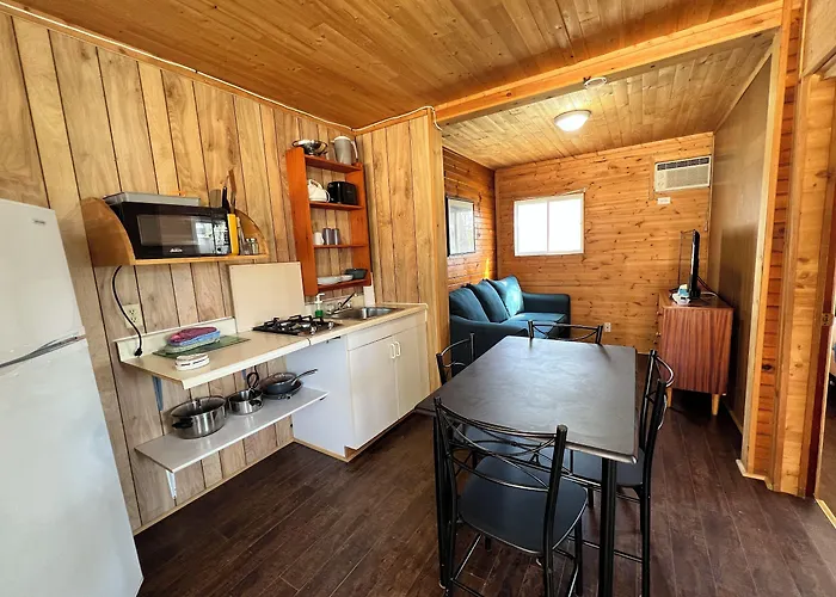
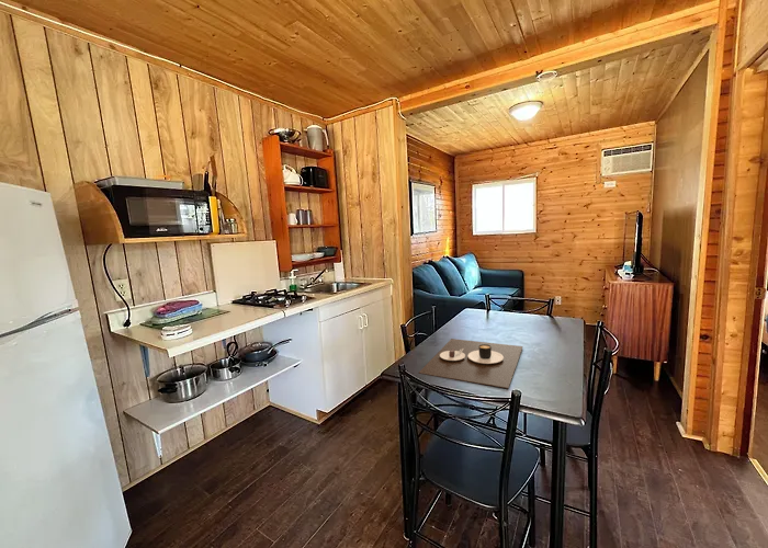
+ place mat [418,338,523,390]
